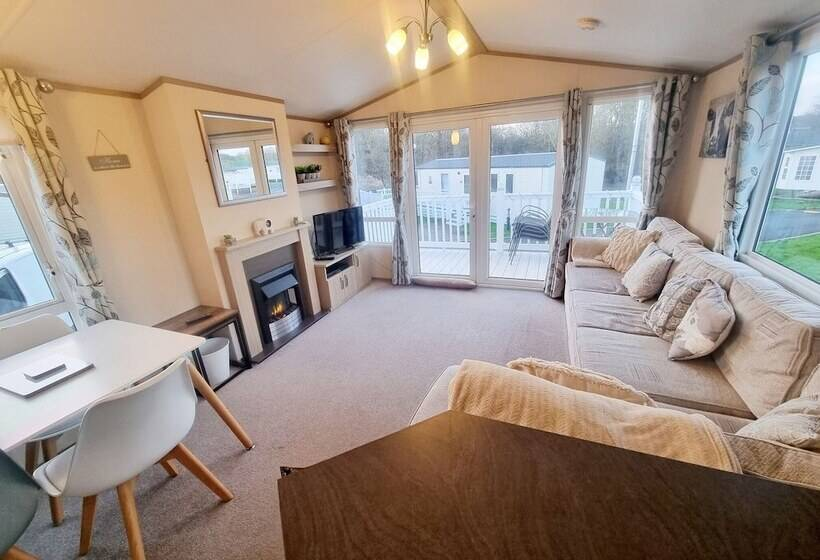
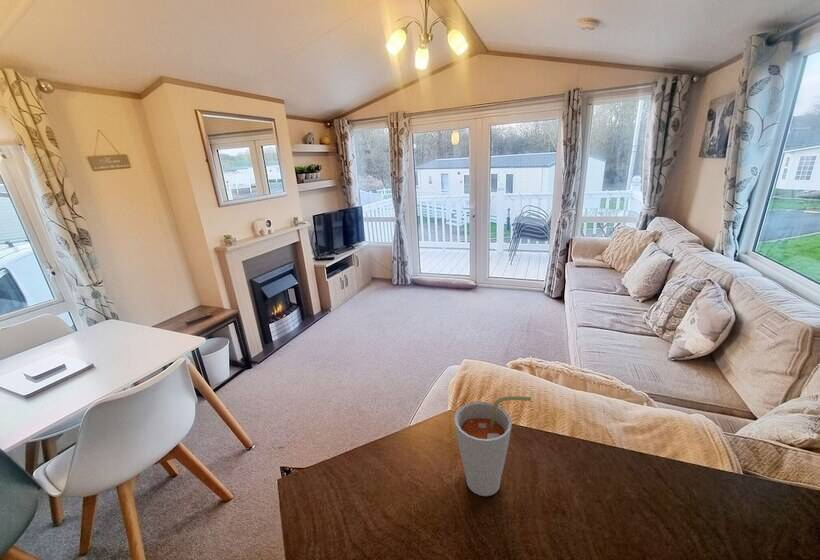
+ cup [453,395,532,497]
